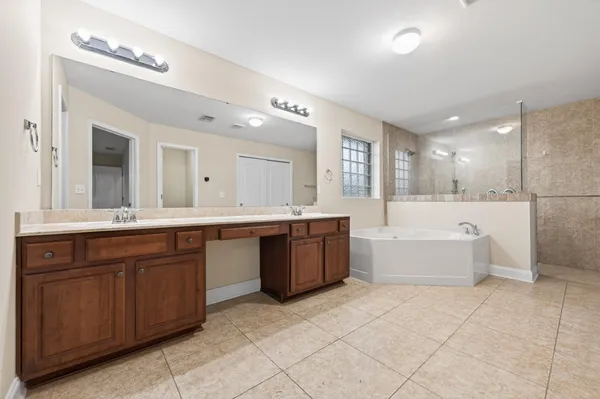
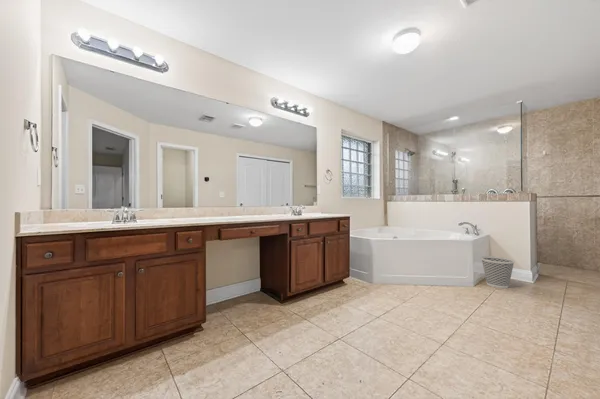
+ wastebasket [480,255,516,289]
